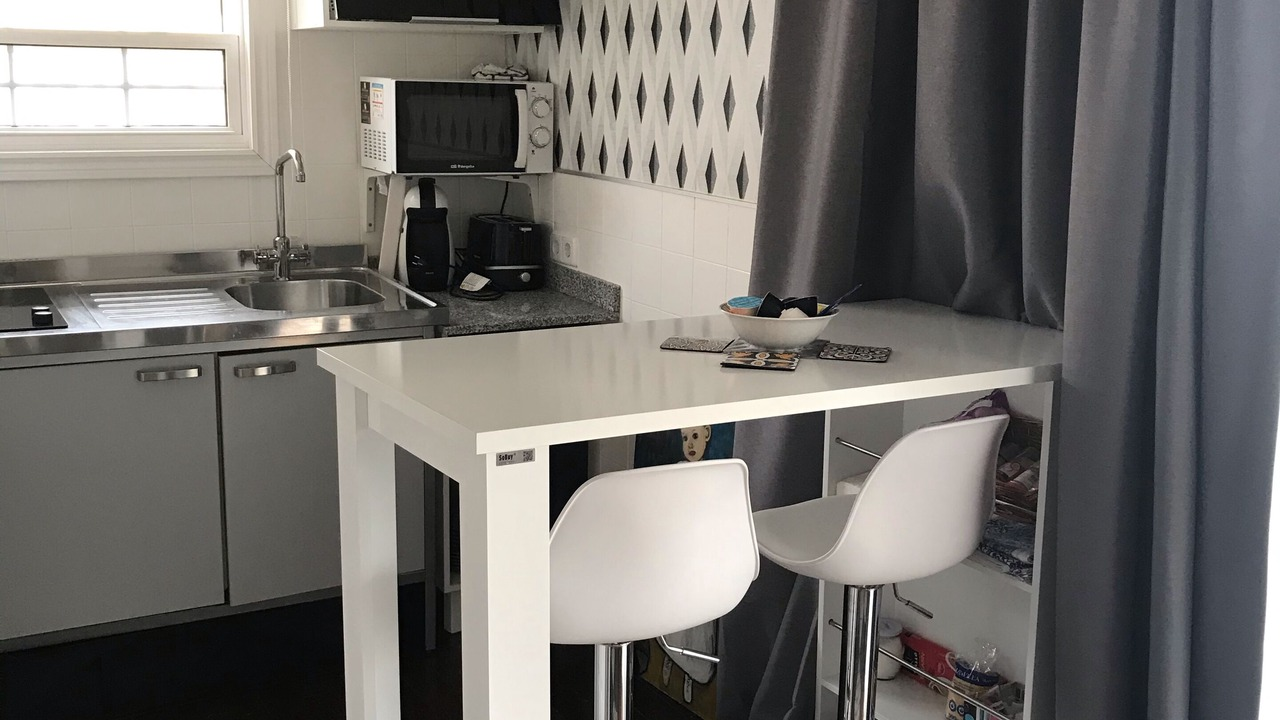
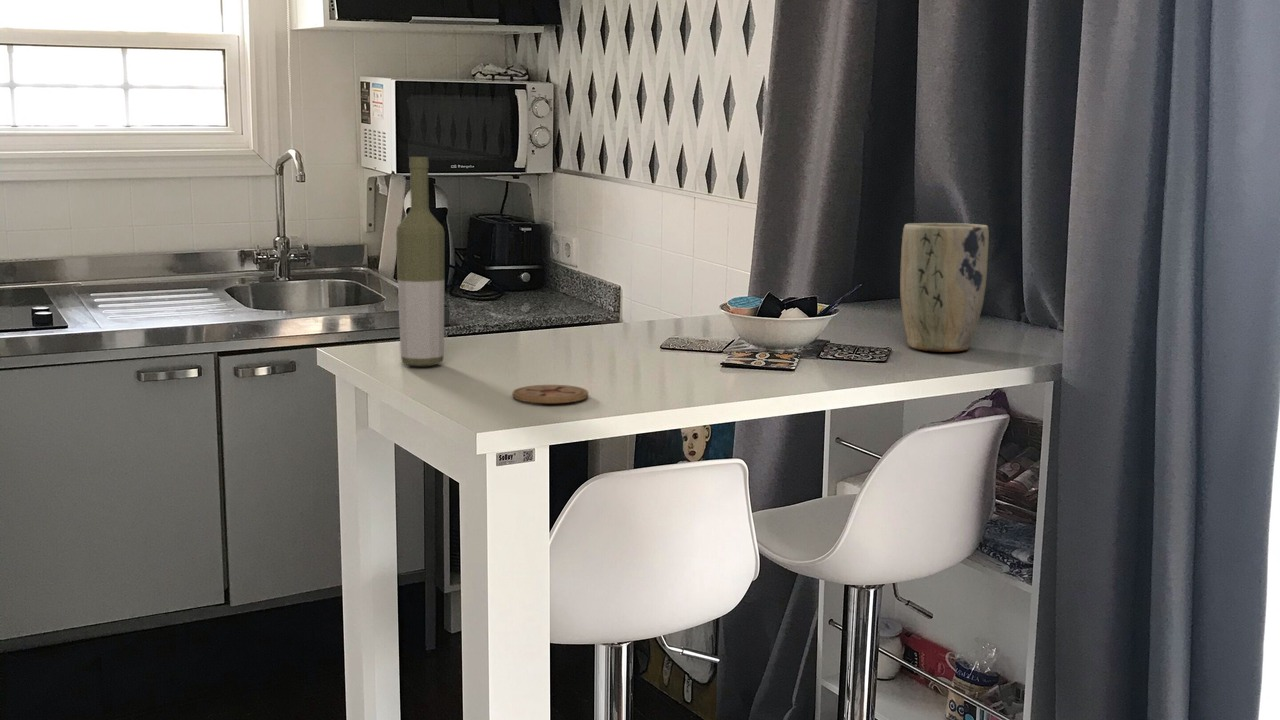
+ plant pot [899,222,990,353]
+ bottle [395,156,445,367]
+ coaster [512,384,589,404]
